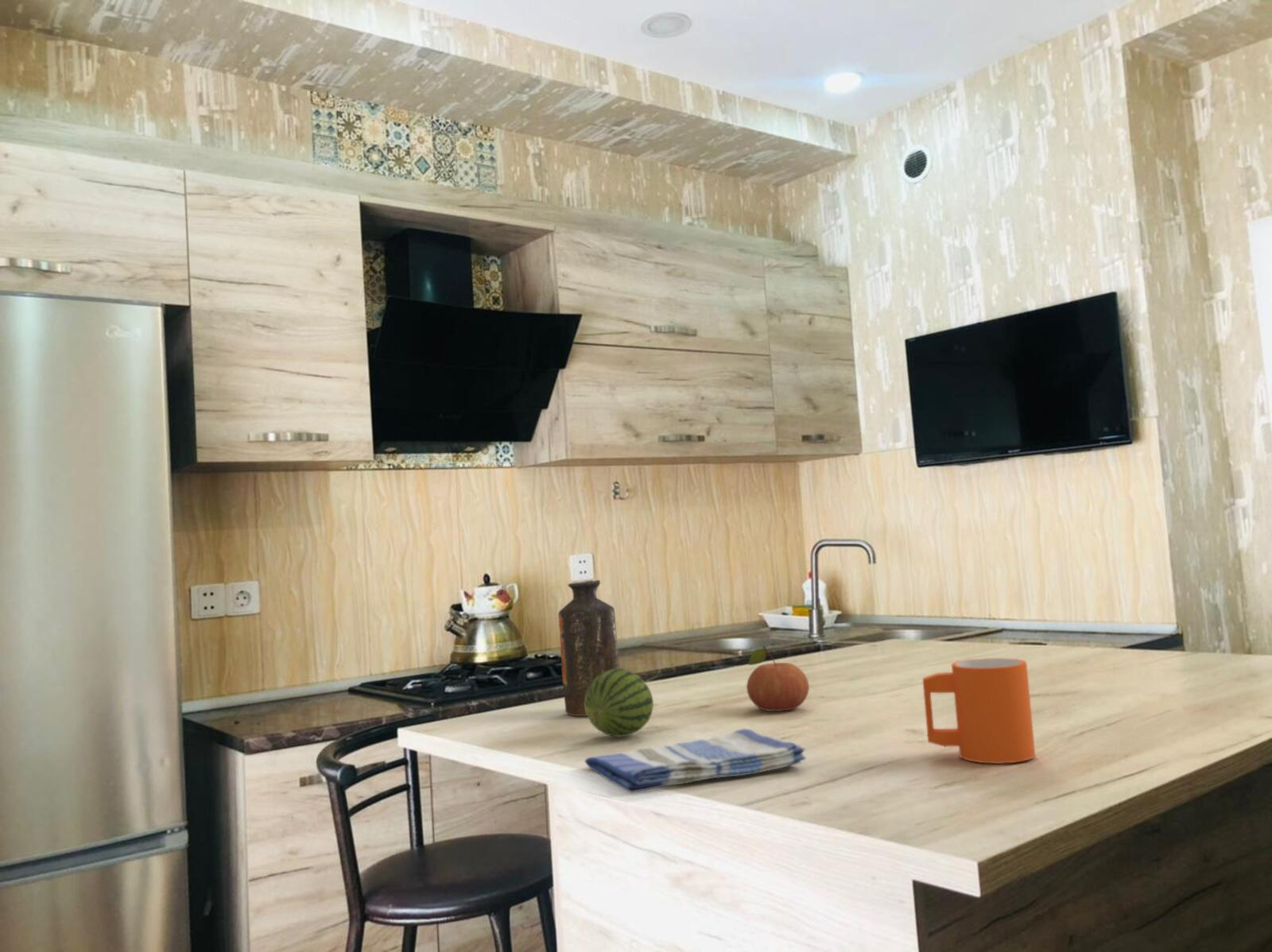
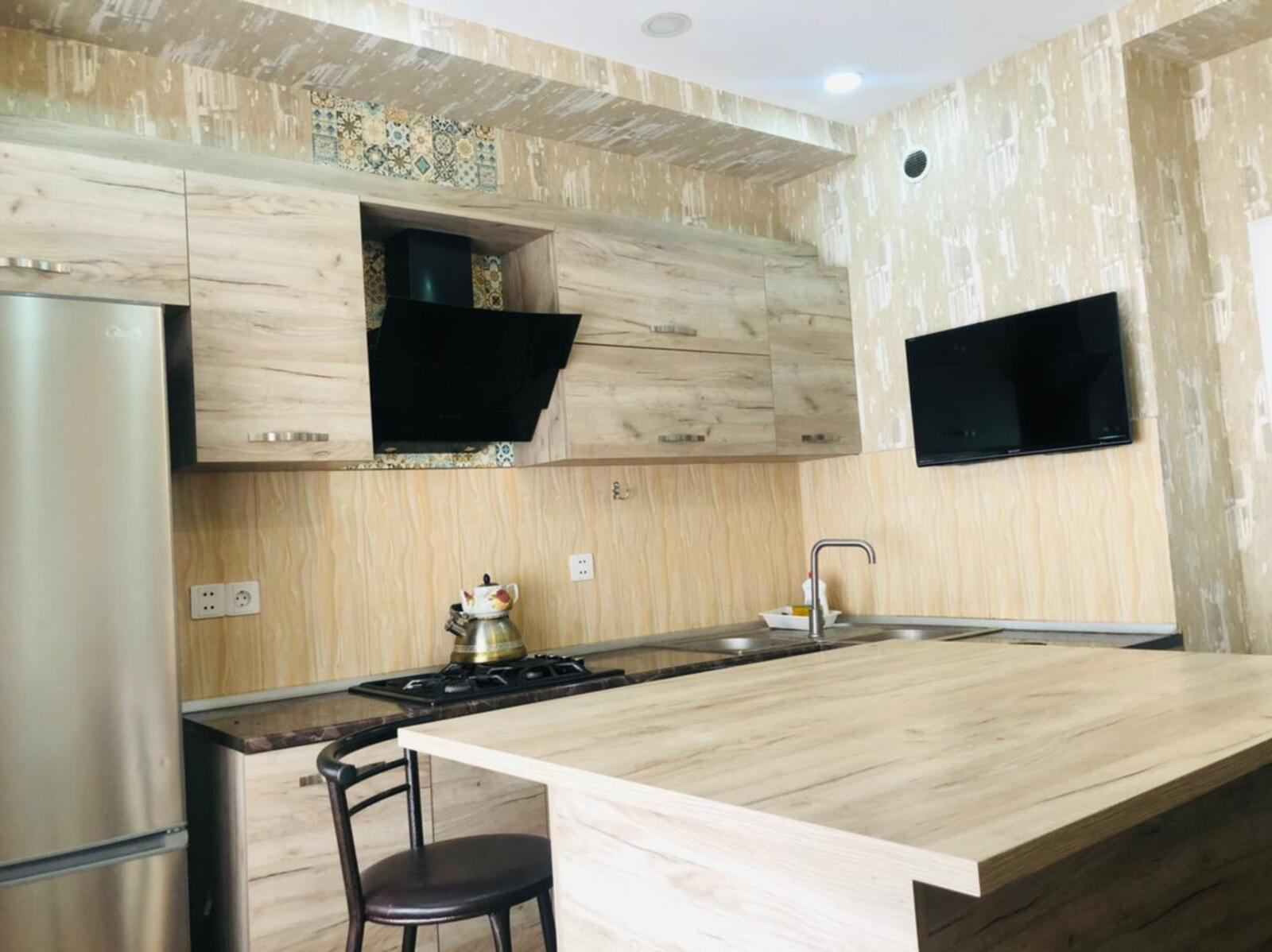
- apple [746,645,810,712]
- fruit [584,668,654,737]
- dish towel [584,728,807,793]
- mug [922,657,1036,764]
- bottle [557,579,621,717]
